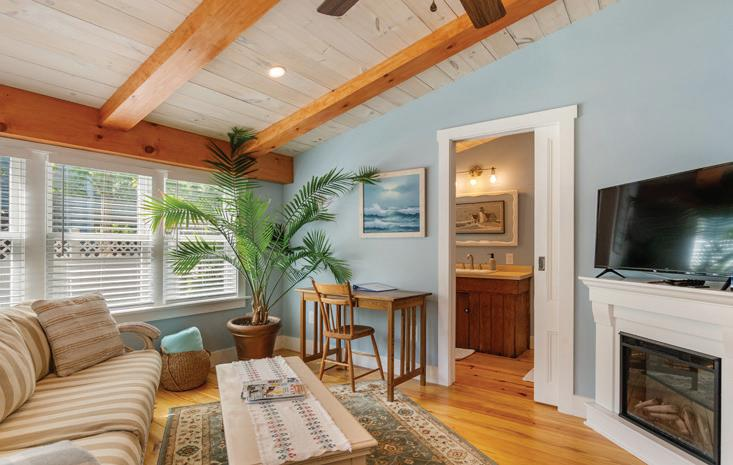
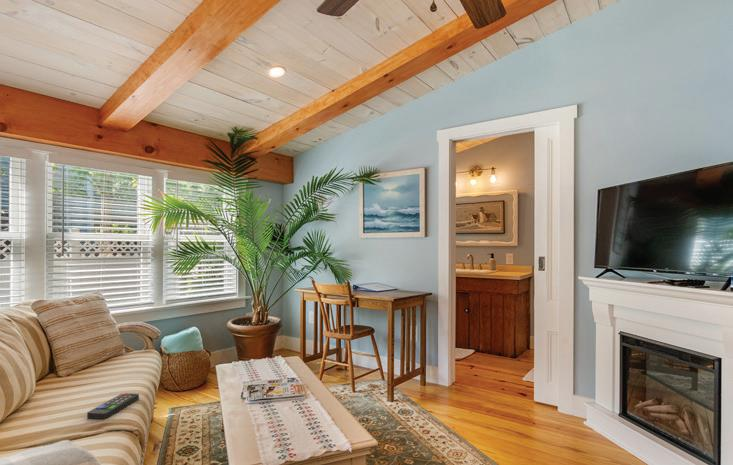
+ remote control [86,392,140,420]
